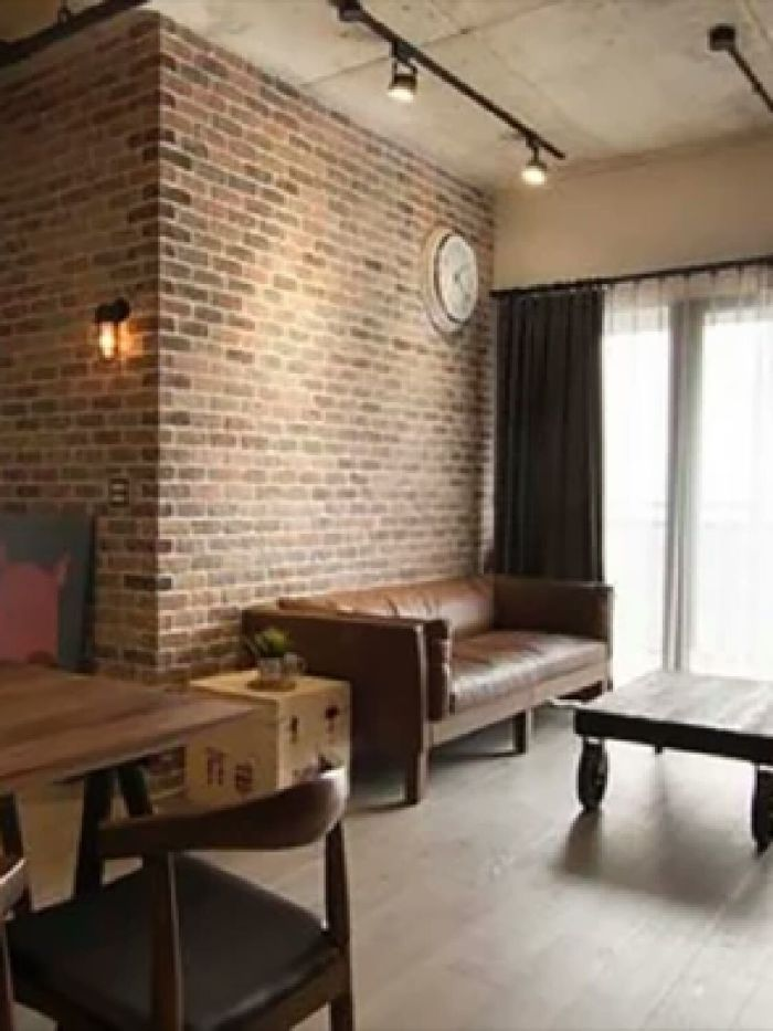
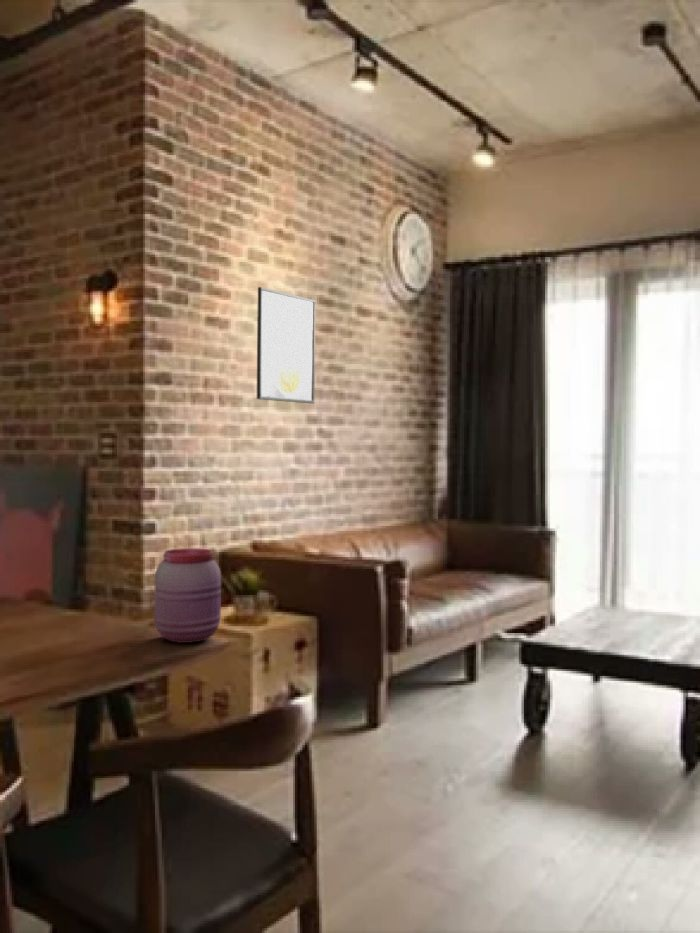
+ jar [153,547,222,644]
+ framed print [256,286,317,404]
